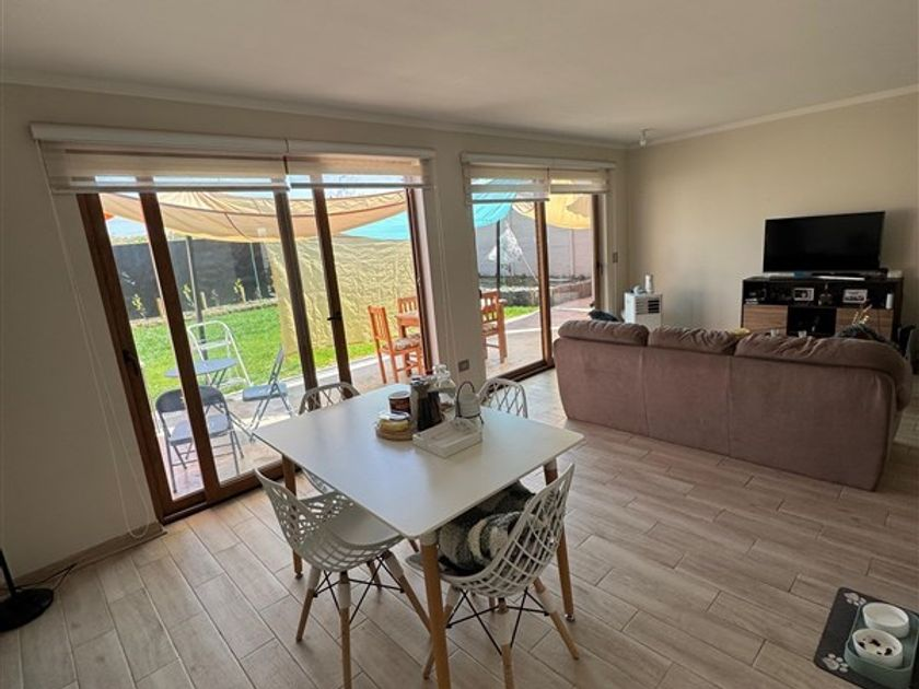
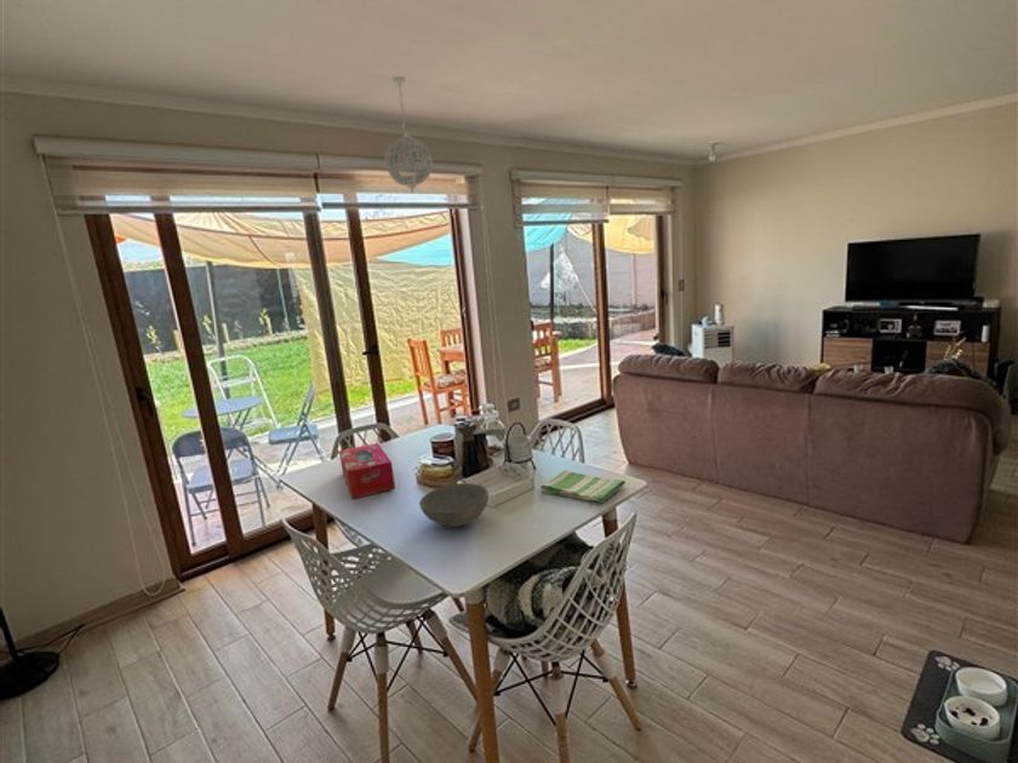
+ tissue box [338,442,396,500]
+ dish towel [539,469,627,504]
+ pendant light [383,75,434,195]
+ bowl [418,482,490,528]
